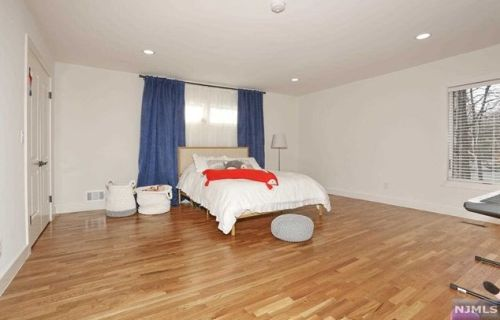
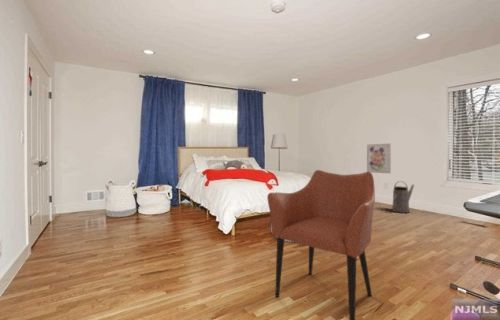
+ armchair [266,169,376,320]
+ wall art [366,142,392,174]
+ watering can [391,180,415,214]
